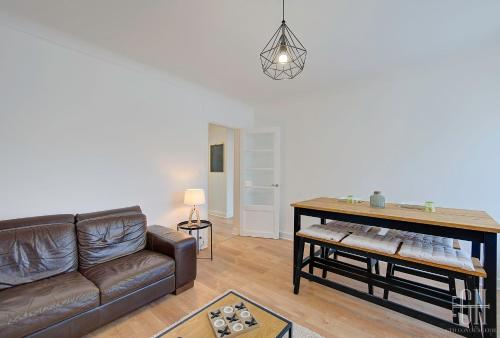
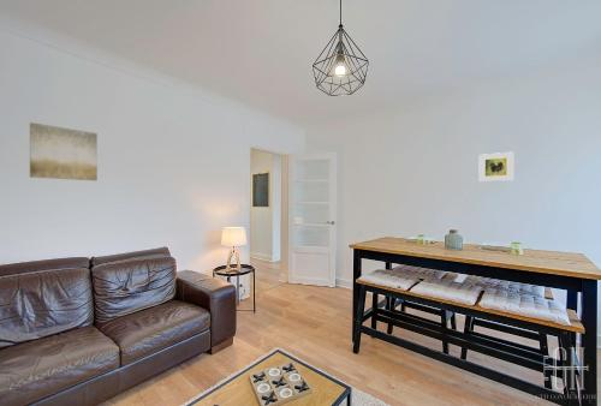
+ wall art [29,121,99,181]
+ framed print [478,150,514,183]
